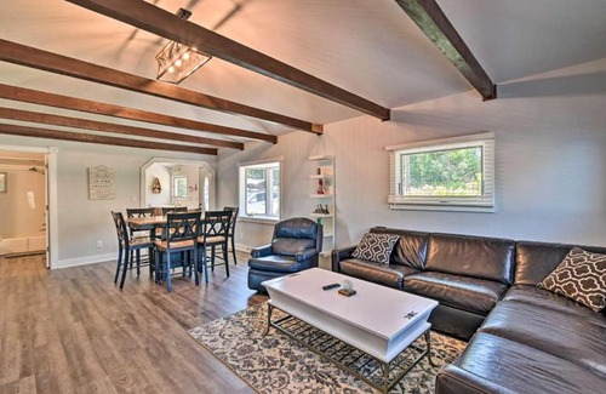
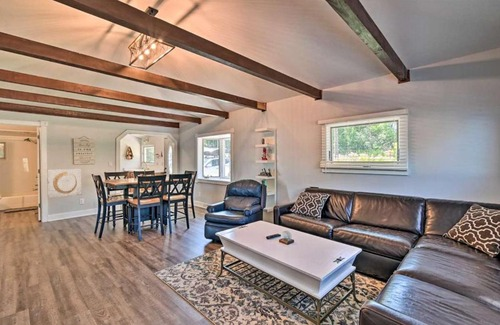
+ wall art [46,168,83,199]
